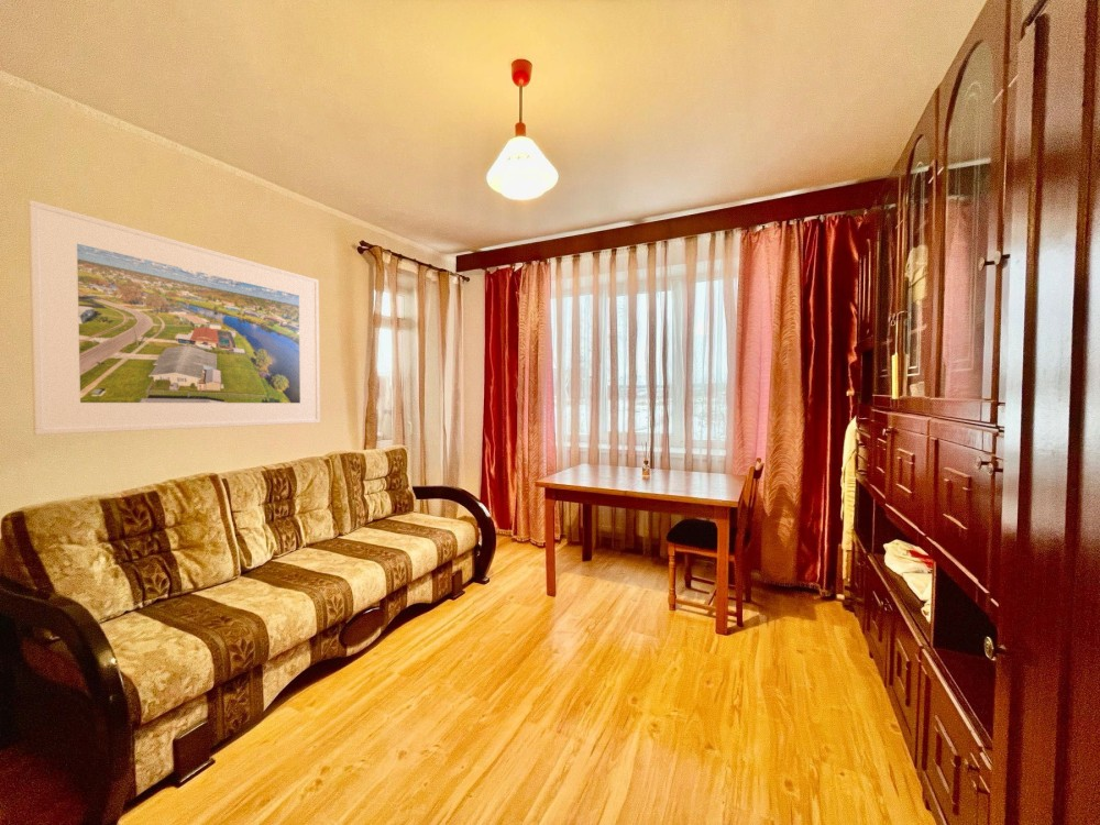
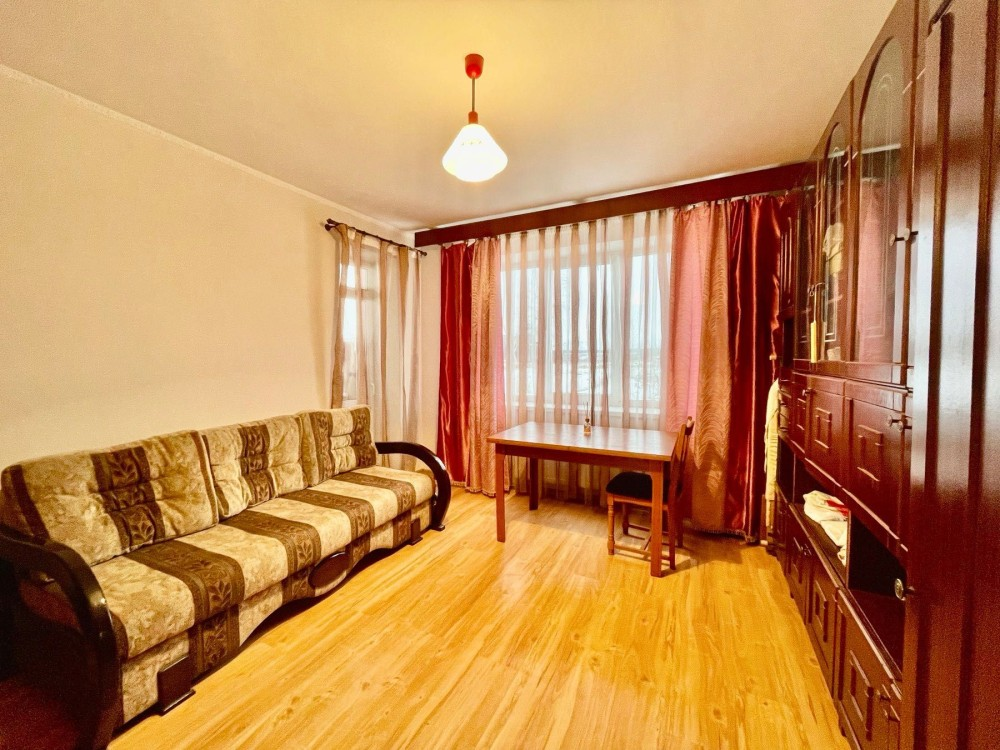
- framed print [26,199,321,436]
